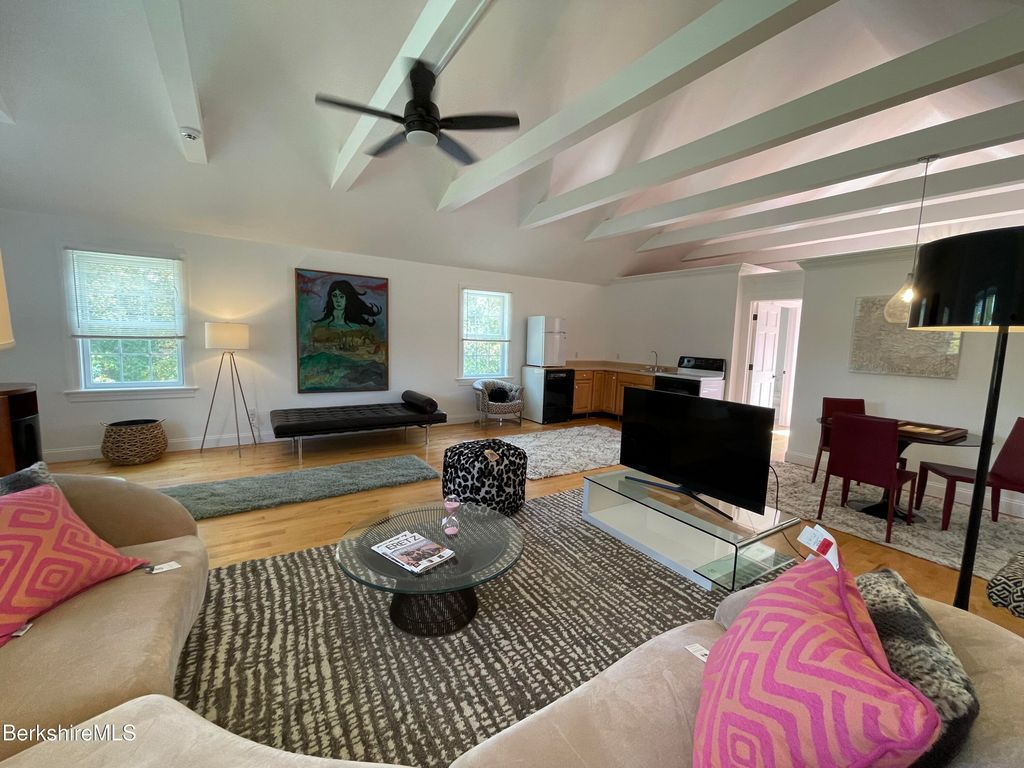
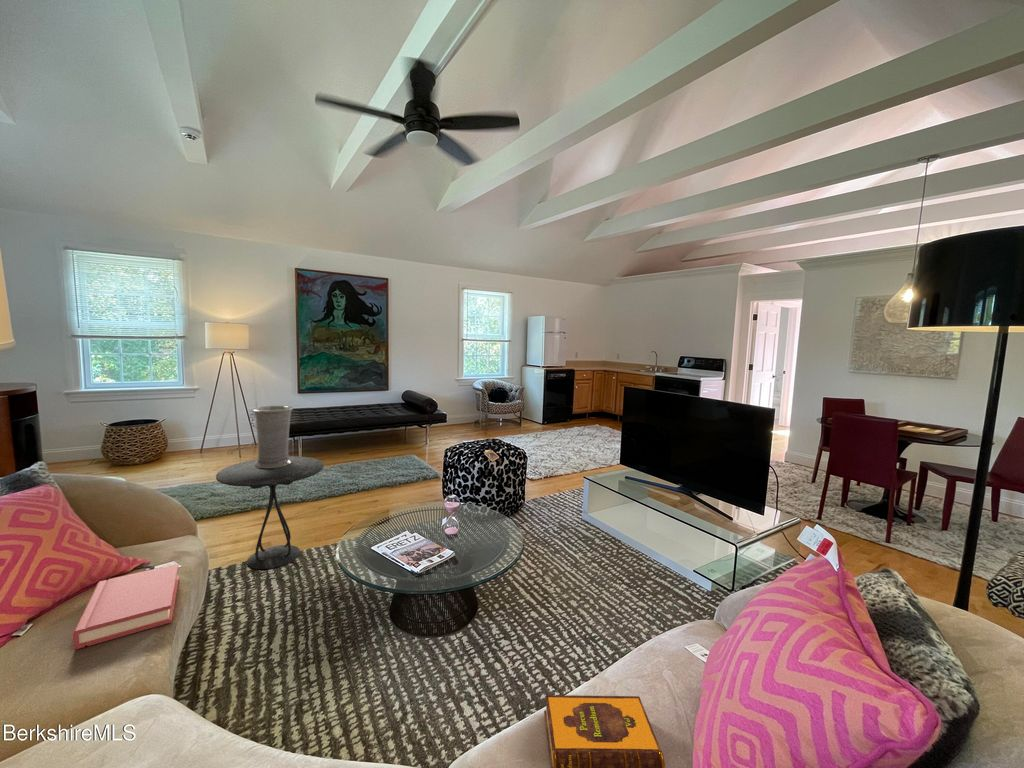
+ vase [251,405,294,468]
+ hardback book [543,694,666,768]
+ side table [215,455,325,570]
+ hardback book [72,563,180,650]
